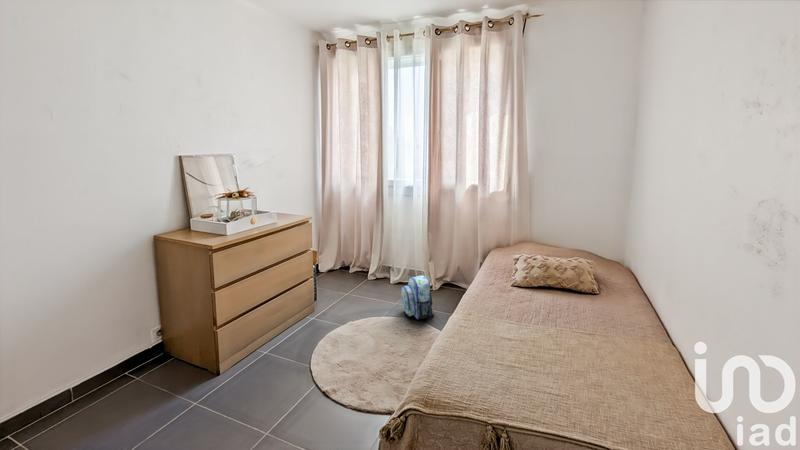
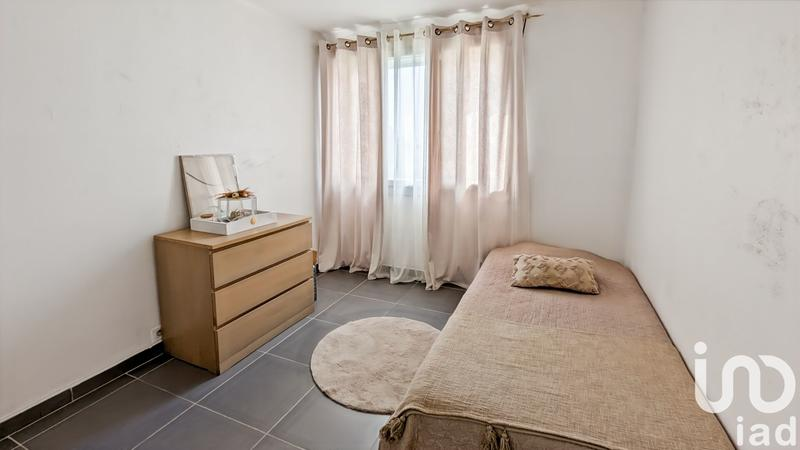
- backpack [400,274,436,321]
